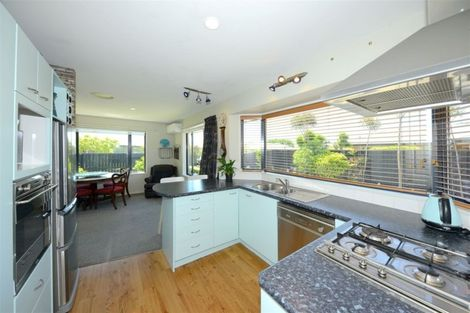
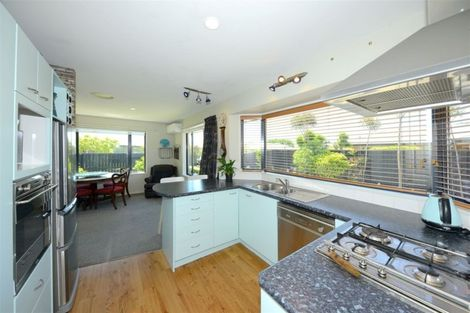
+ banana [328,250,362,278]
